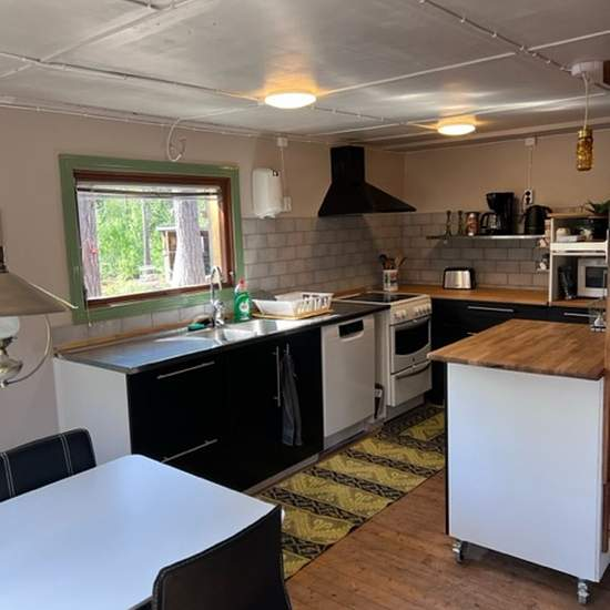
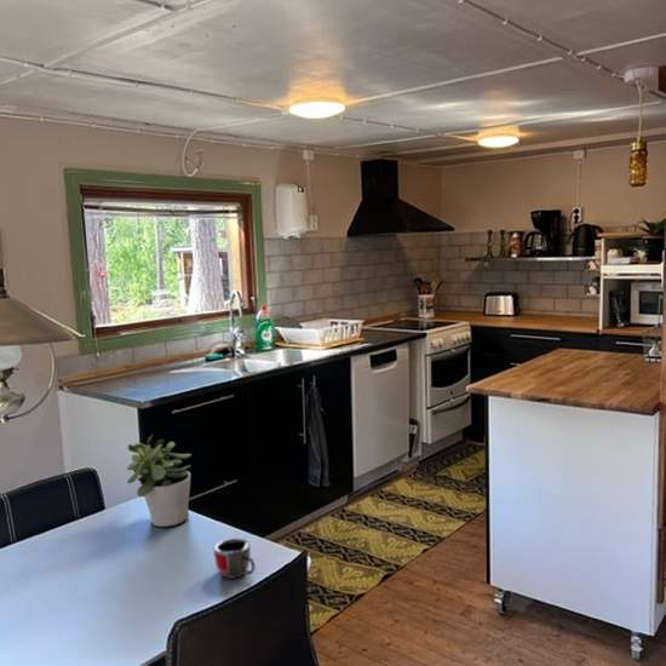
+ mug [213,538,257,580]
+ potted plant [126,435,193,528]
